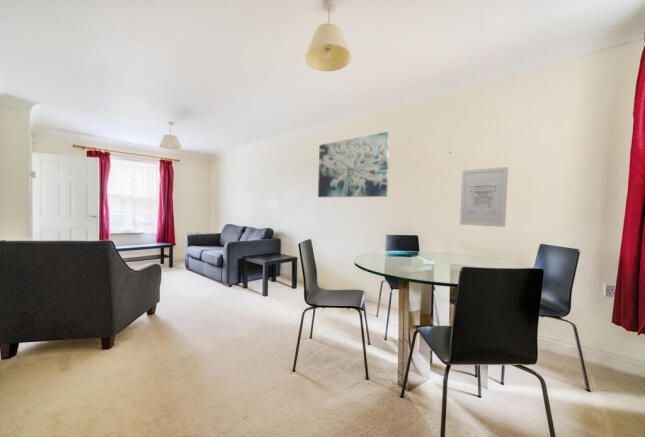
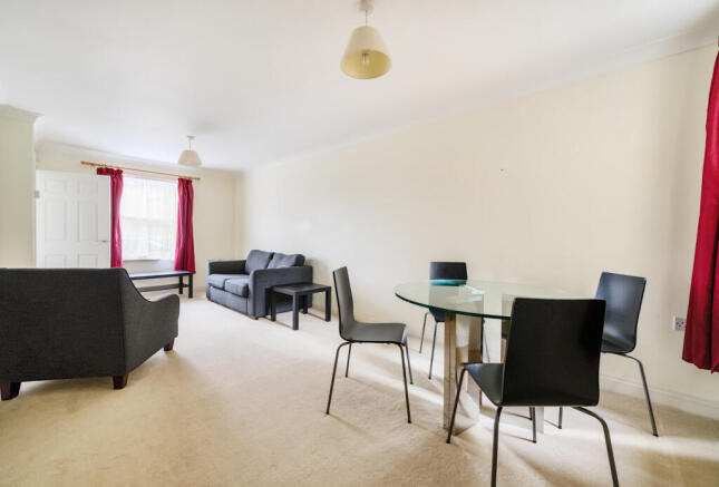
- wall art [317,131,390,198]
- wall art [459,166,509,228]
